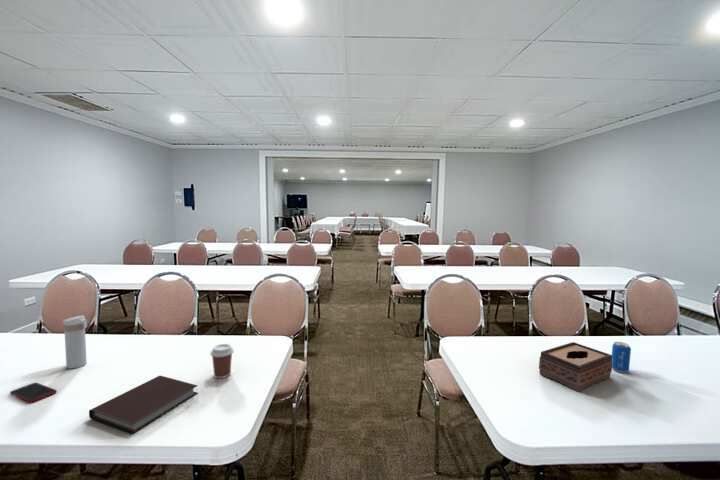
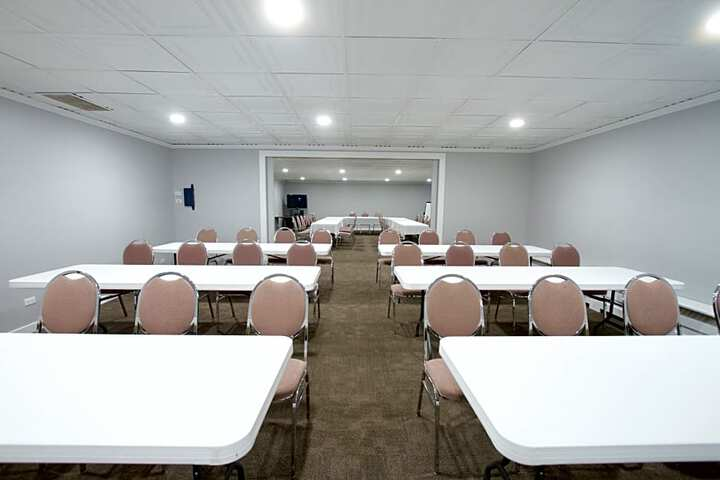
- notebook [88,375,199,435]
- coffee cup [209,343,235,379]
- beverage can [611,341,632,374]
- cell phone [9,382,57,404]
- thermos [61,315,88,370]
- tissue box [538,341,613,393]
